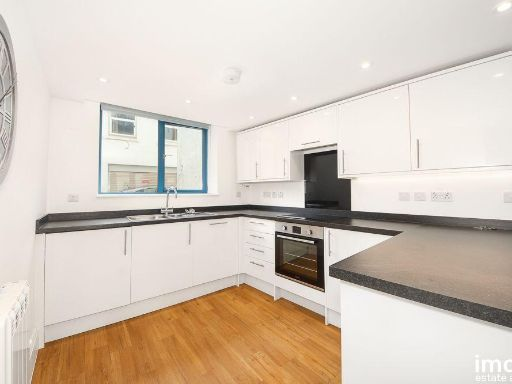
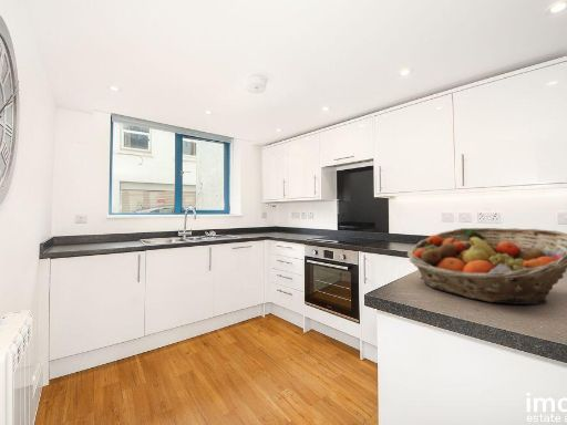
+ fruit basket [405,227,567,305]
